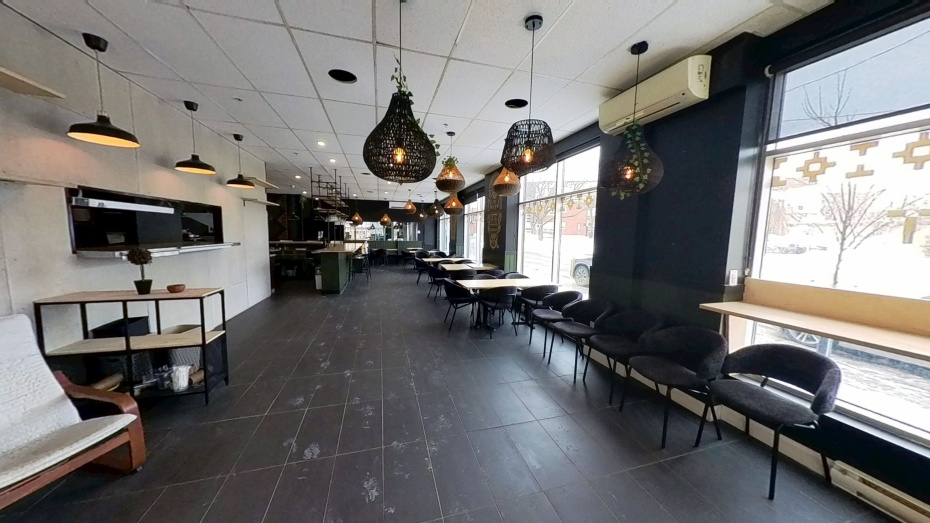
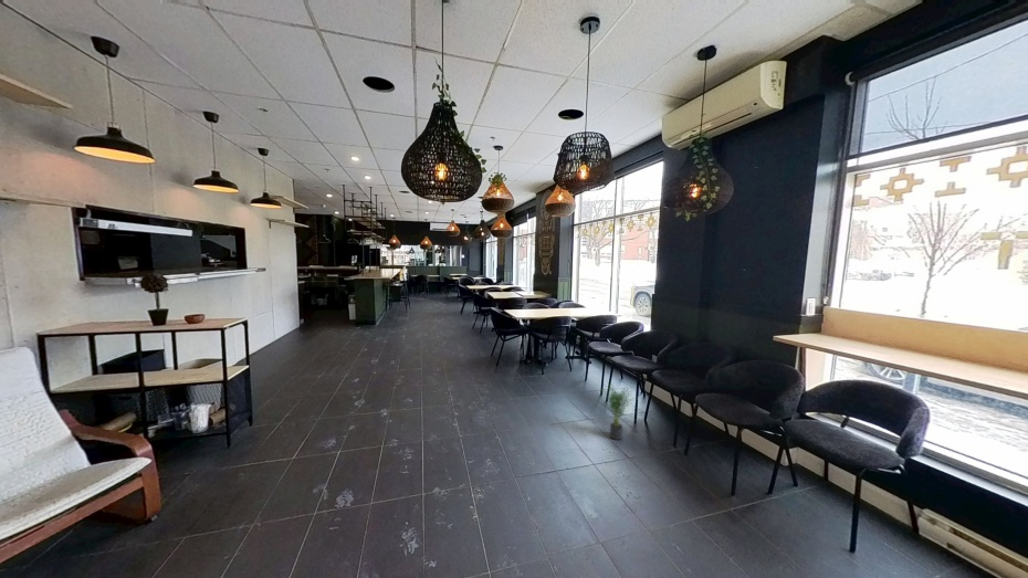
+ potted plant [602,381,638,441]
